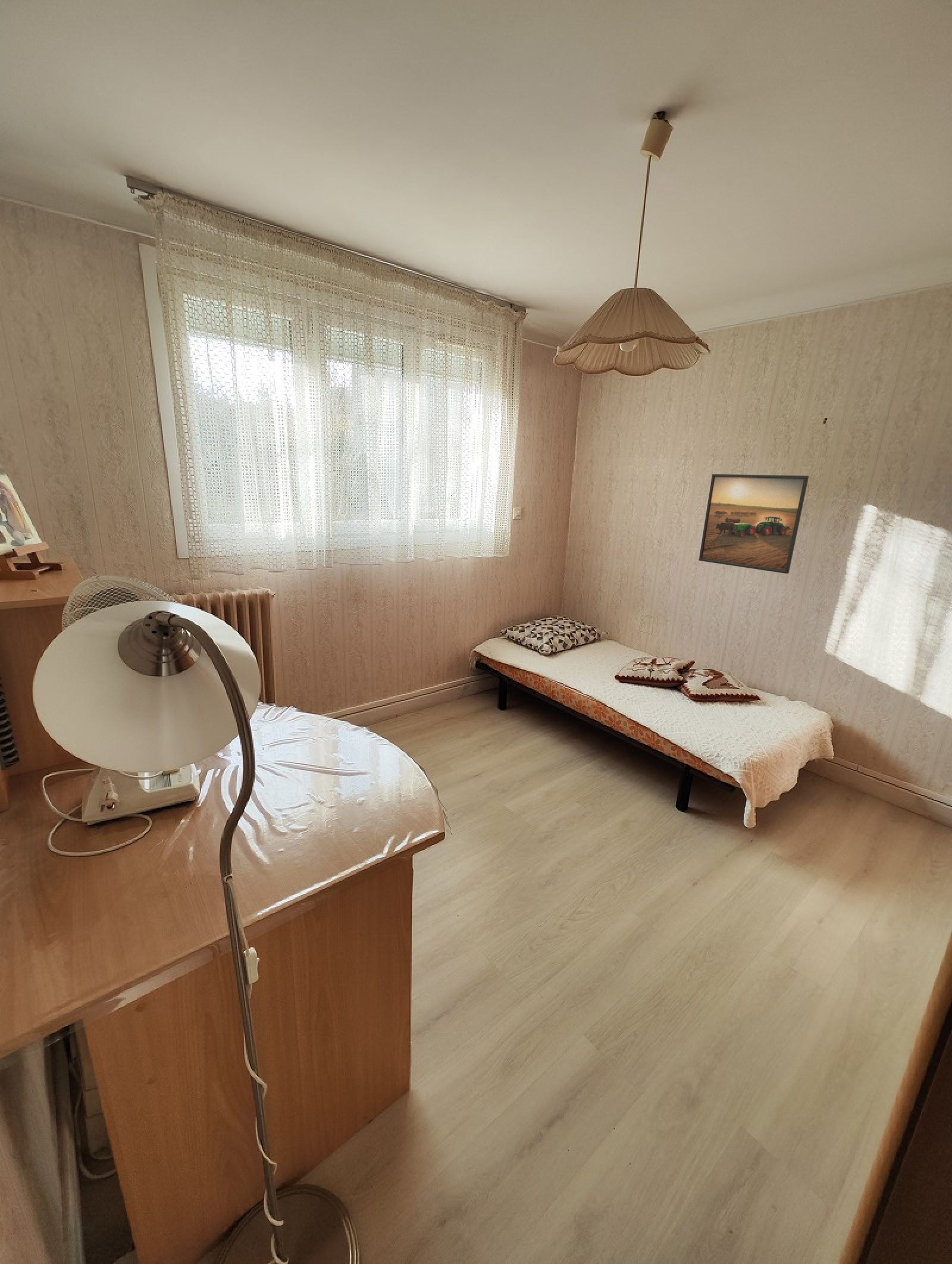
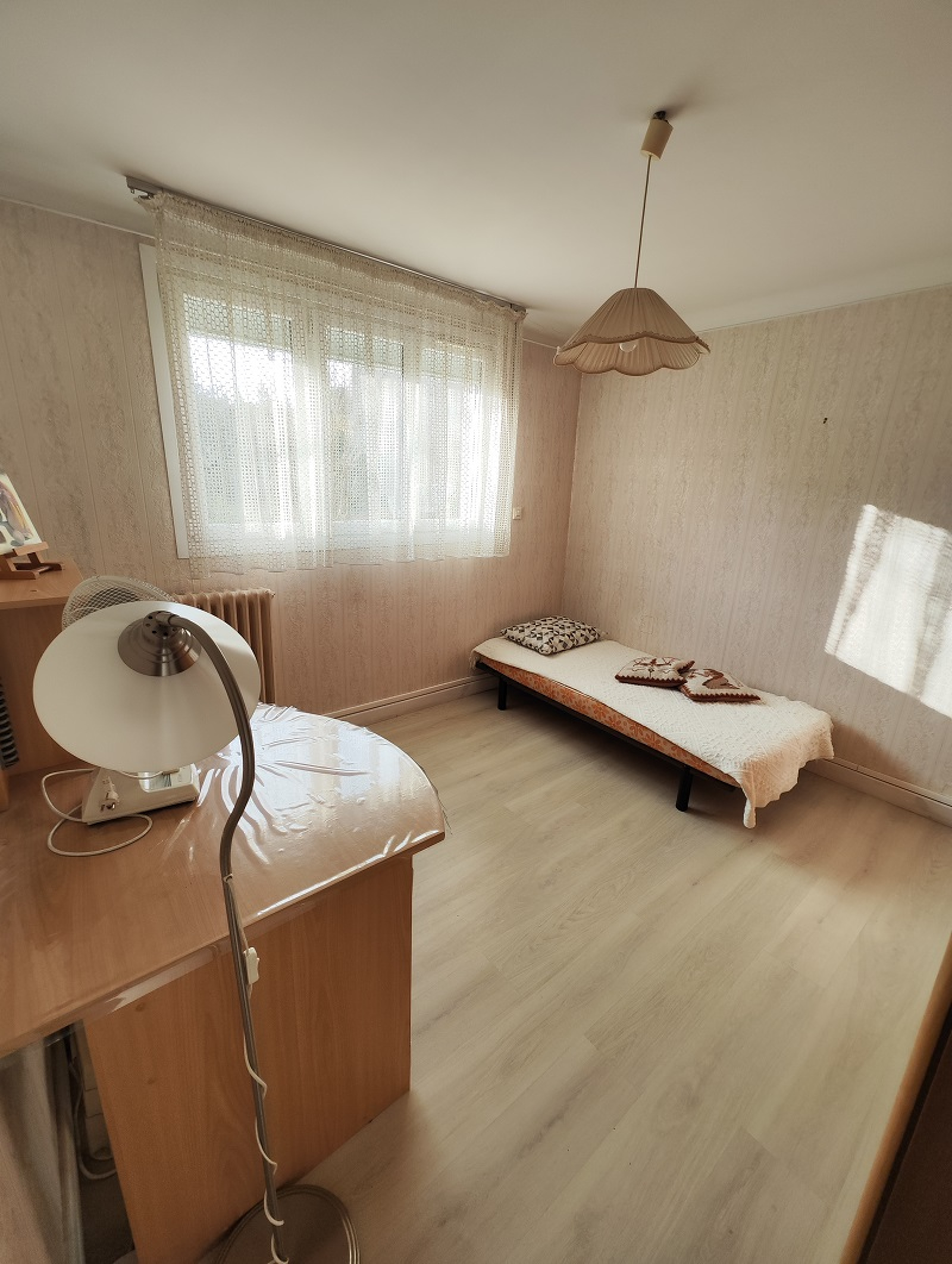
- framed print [698,474,809,574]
